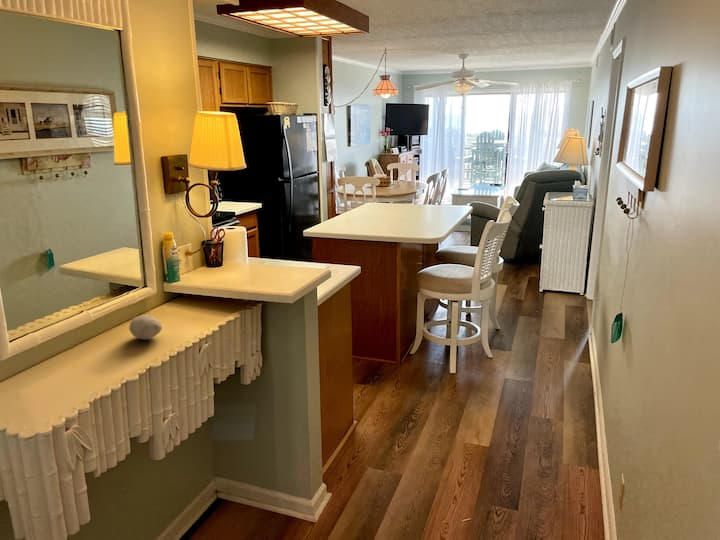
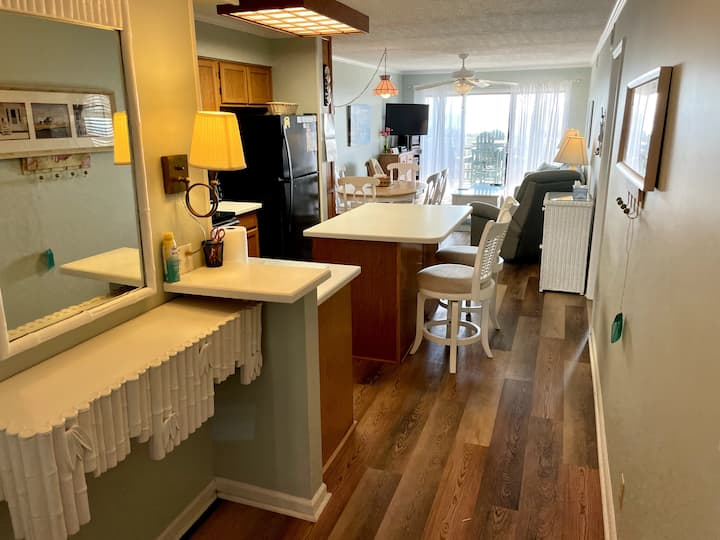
- seashell [128,314,163,340]
